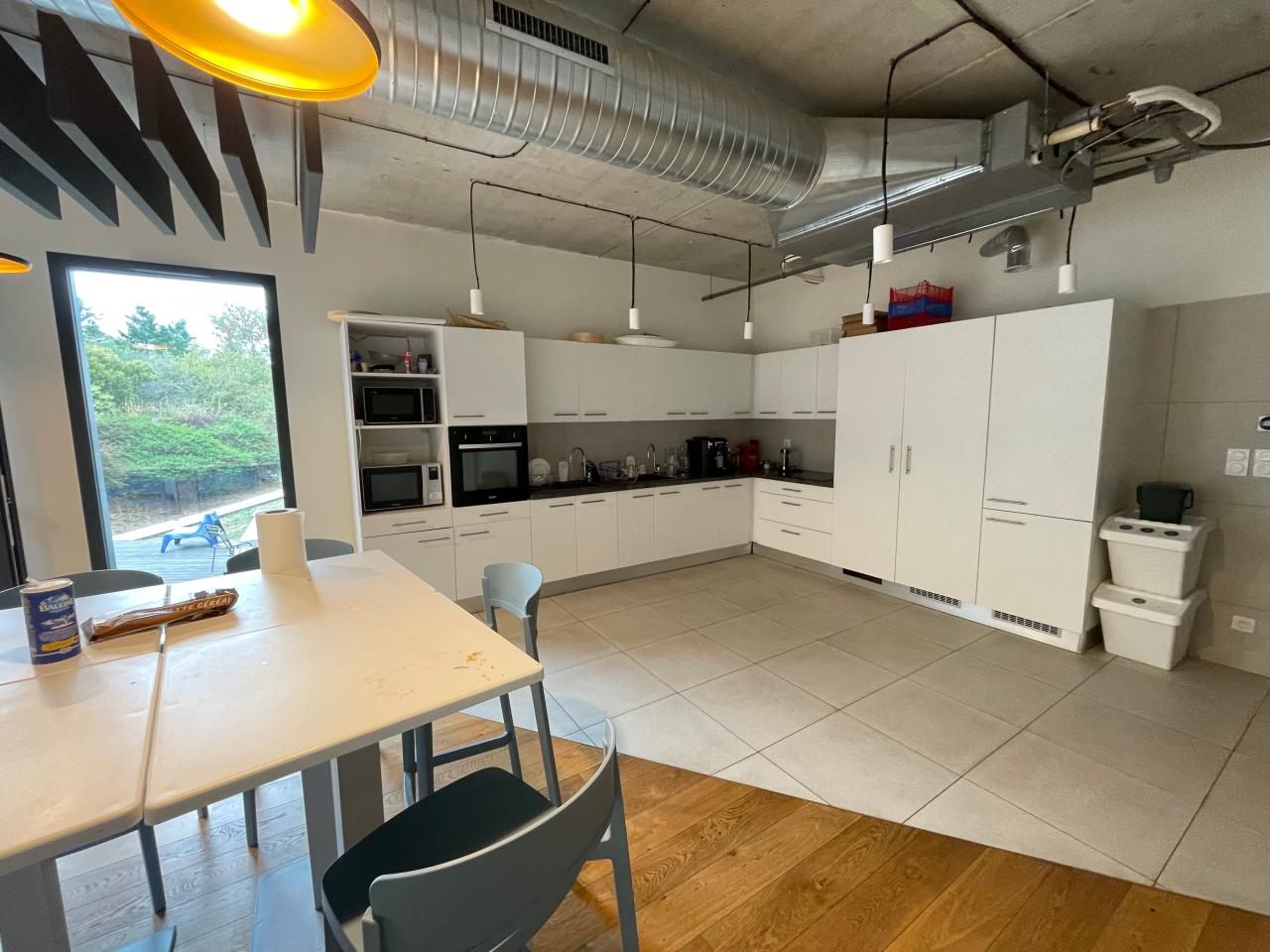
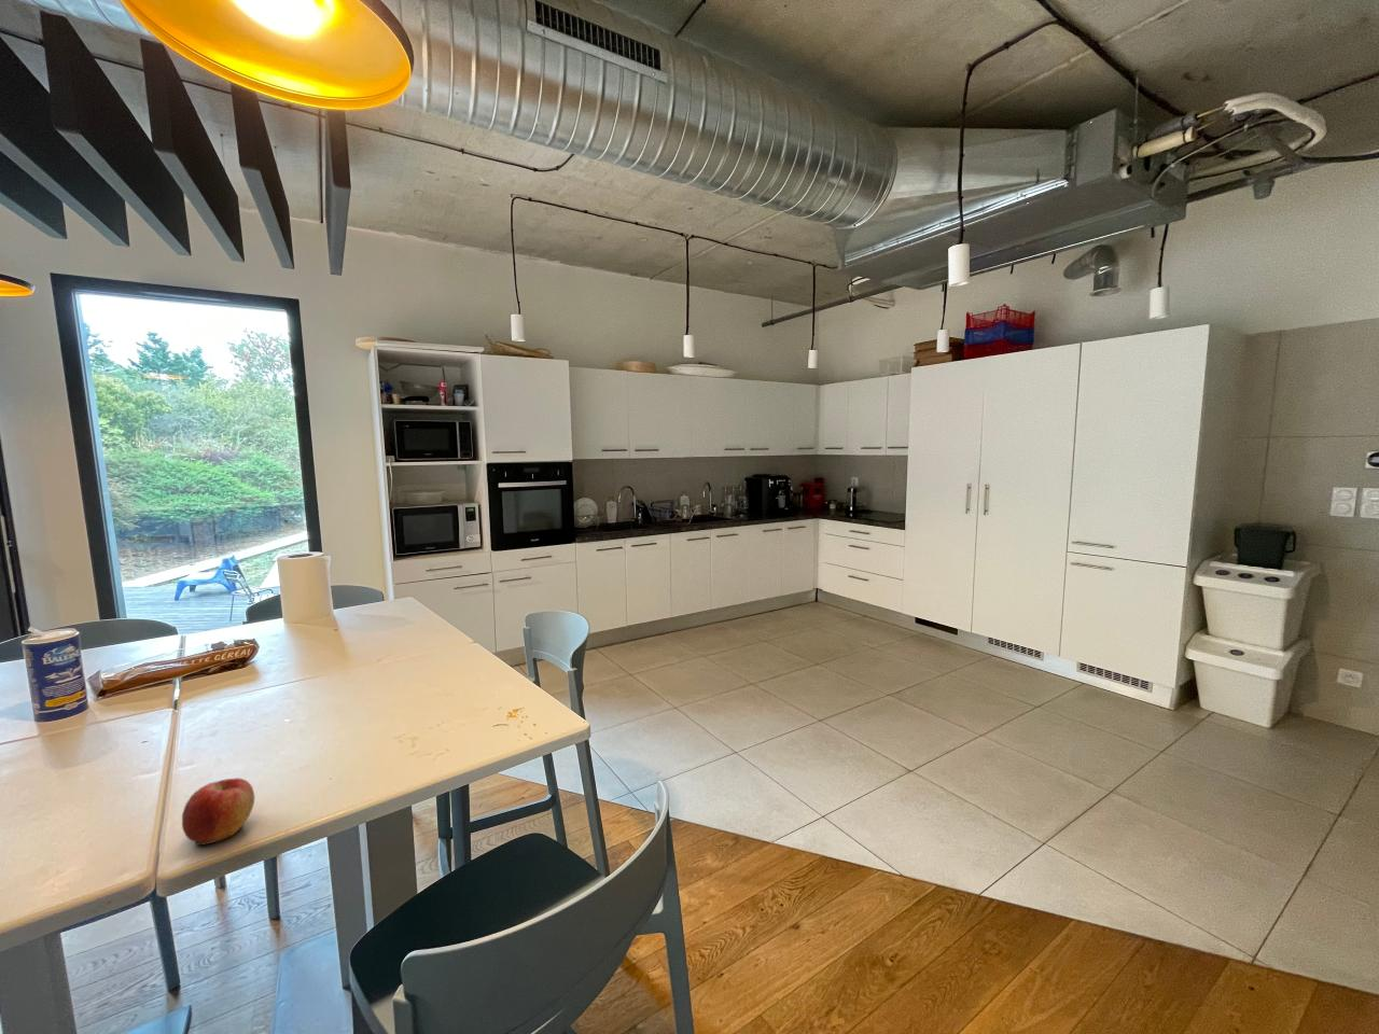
+ apple [181,777,255,846]
